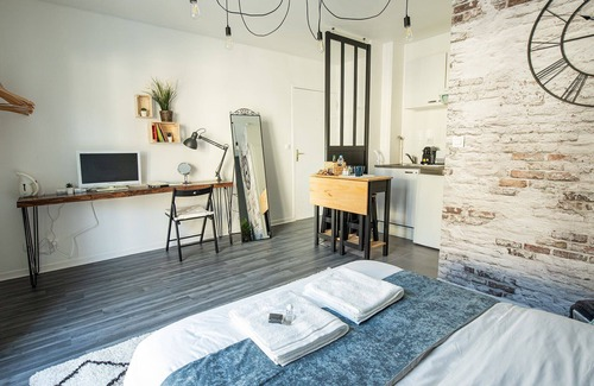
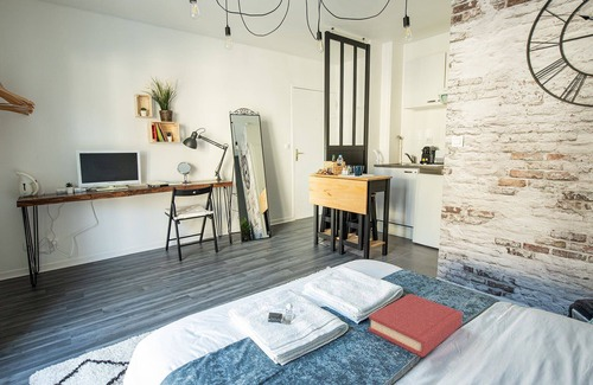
+ hardback book [368,293,464,358]
